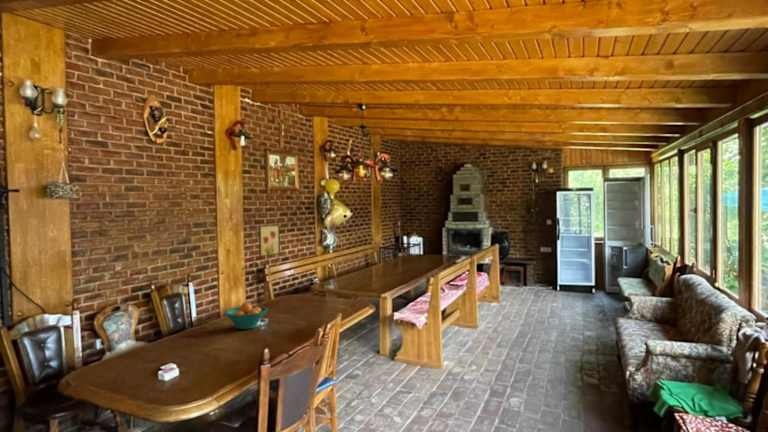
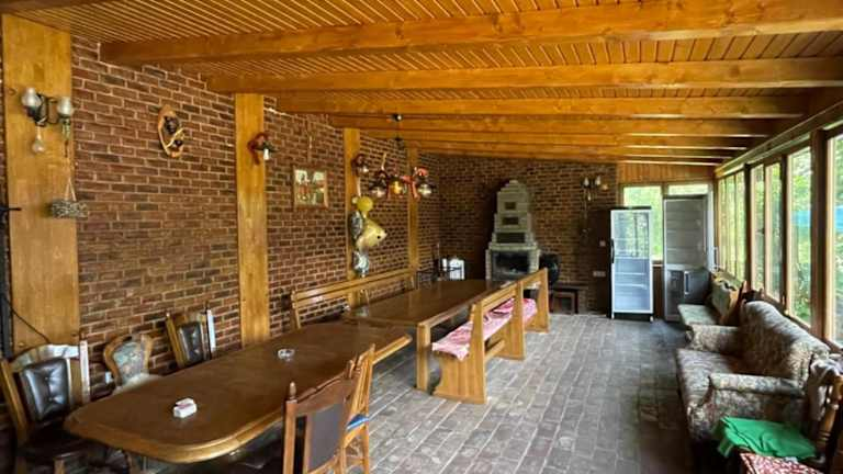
- fruit bowl [223,302,269,330]
- wall art [258,224,281,258]
